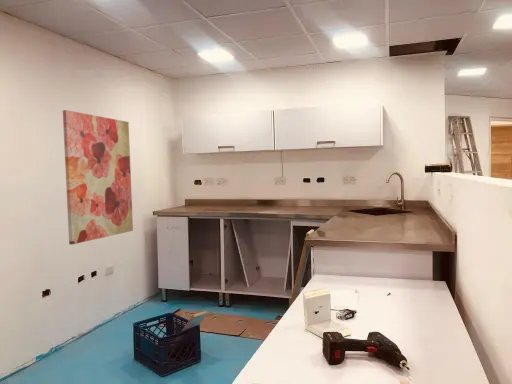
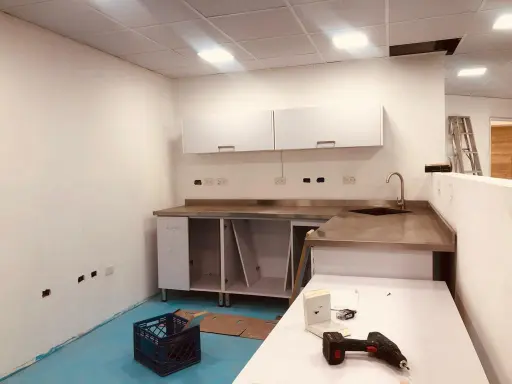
- wall art [62,109,134,246]
